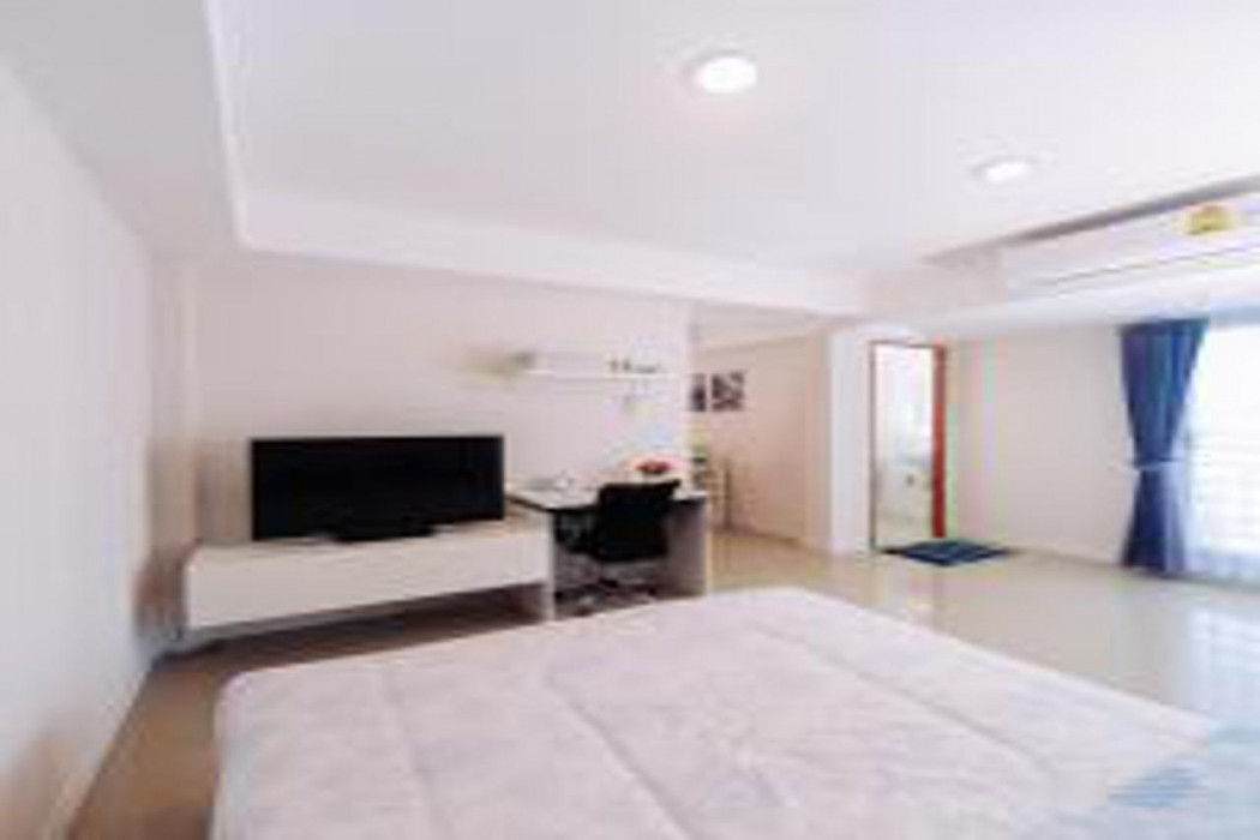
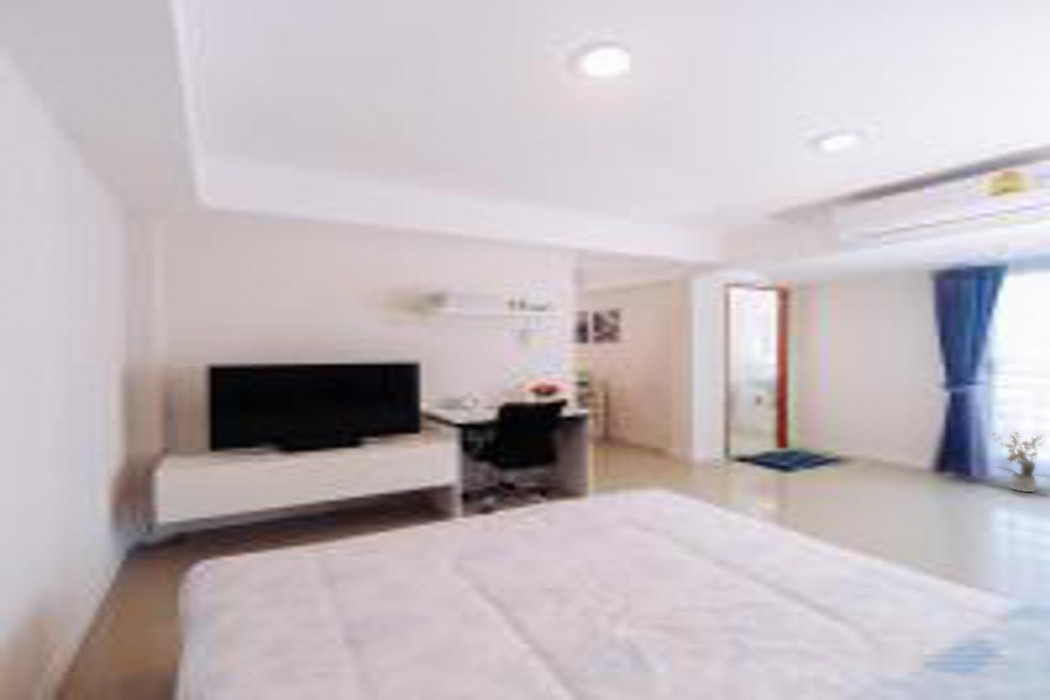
+ potted plant [987,430,1050,493]
